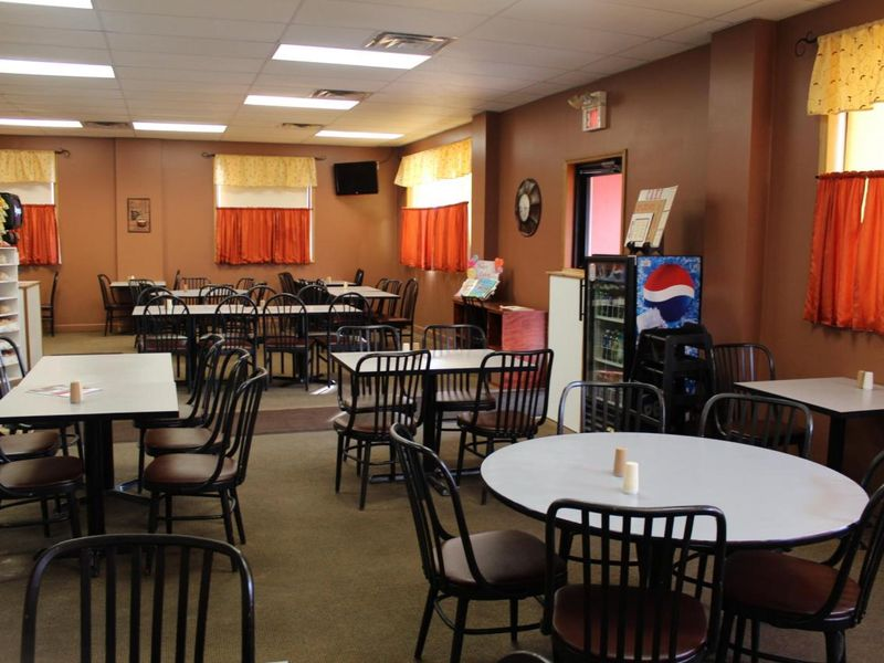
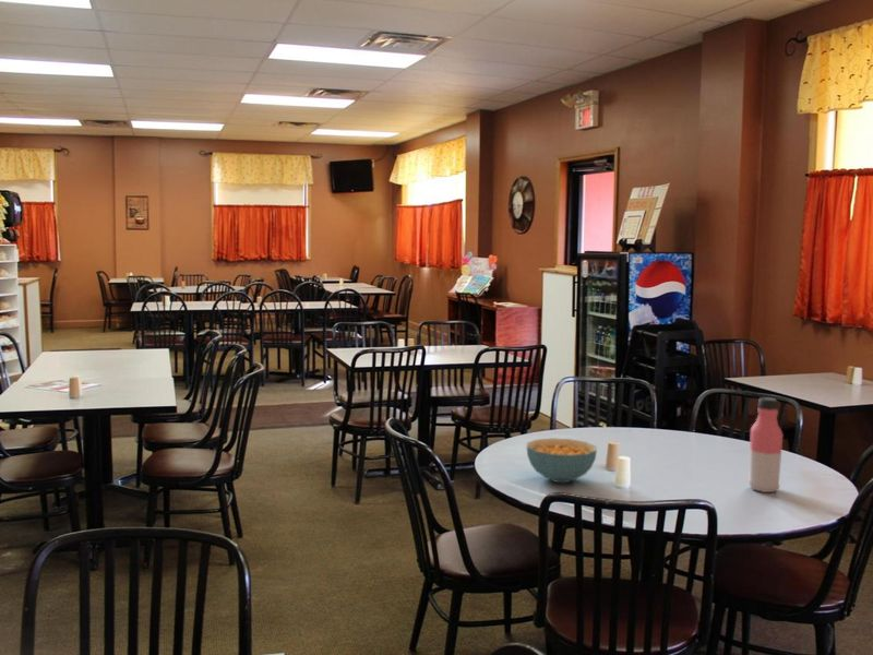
+ water bottle [748,396,784,493]
+ cereal bowl [526,437,598,484]
